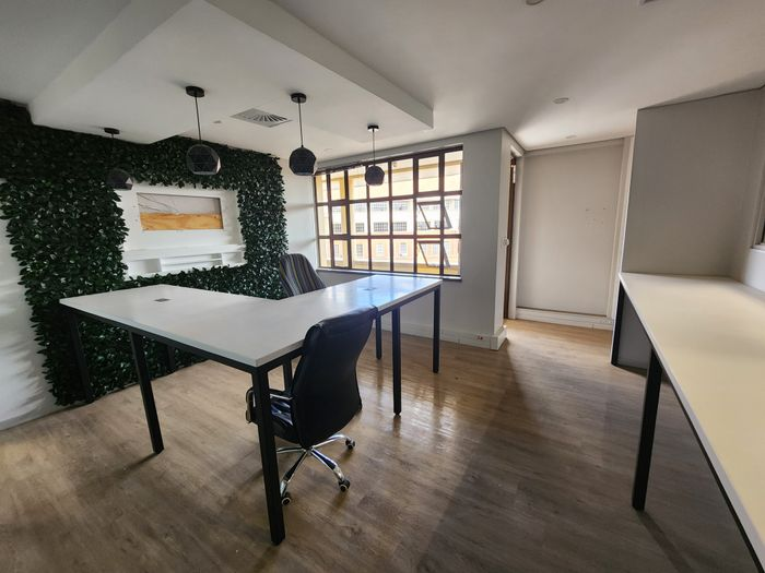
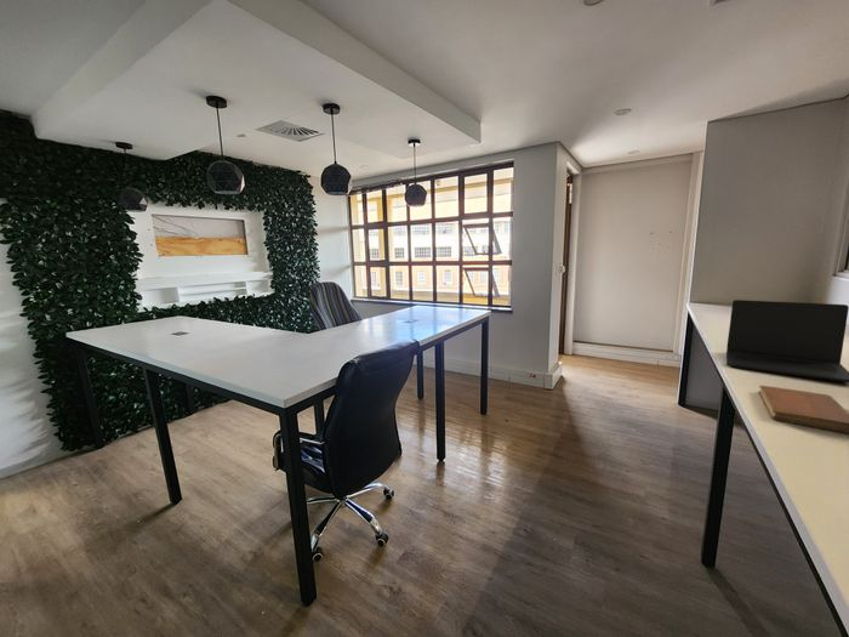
+ notebook [757,385,849,434]
+ laptop [725,298,849,383]
